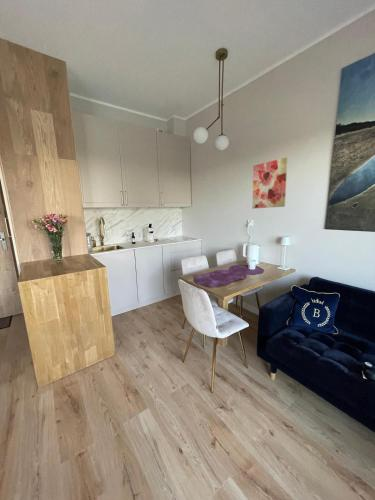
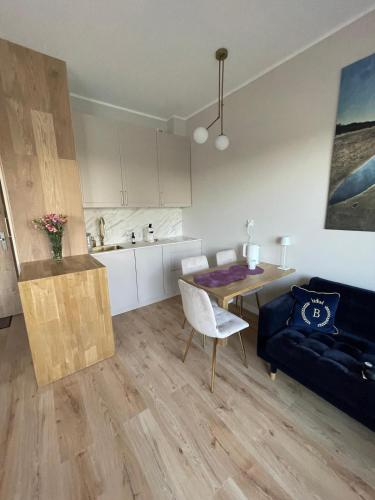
- wall art [251,157,288,209]
